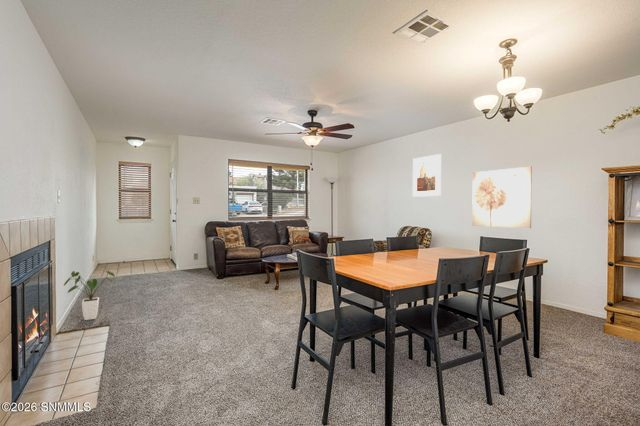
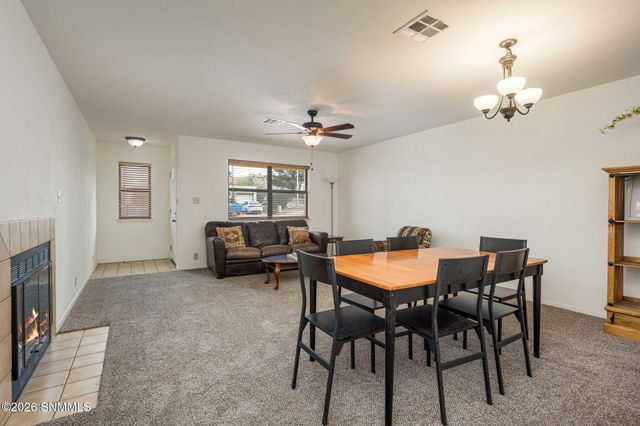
- house plant [63,270,116,321]
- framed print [412,153,442,198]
- wall art [471,165,533,229]
